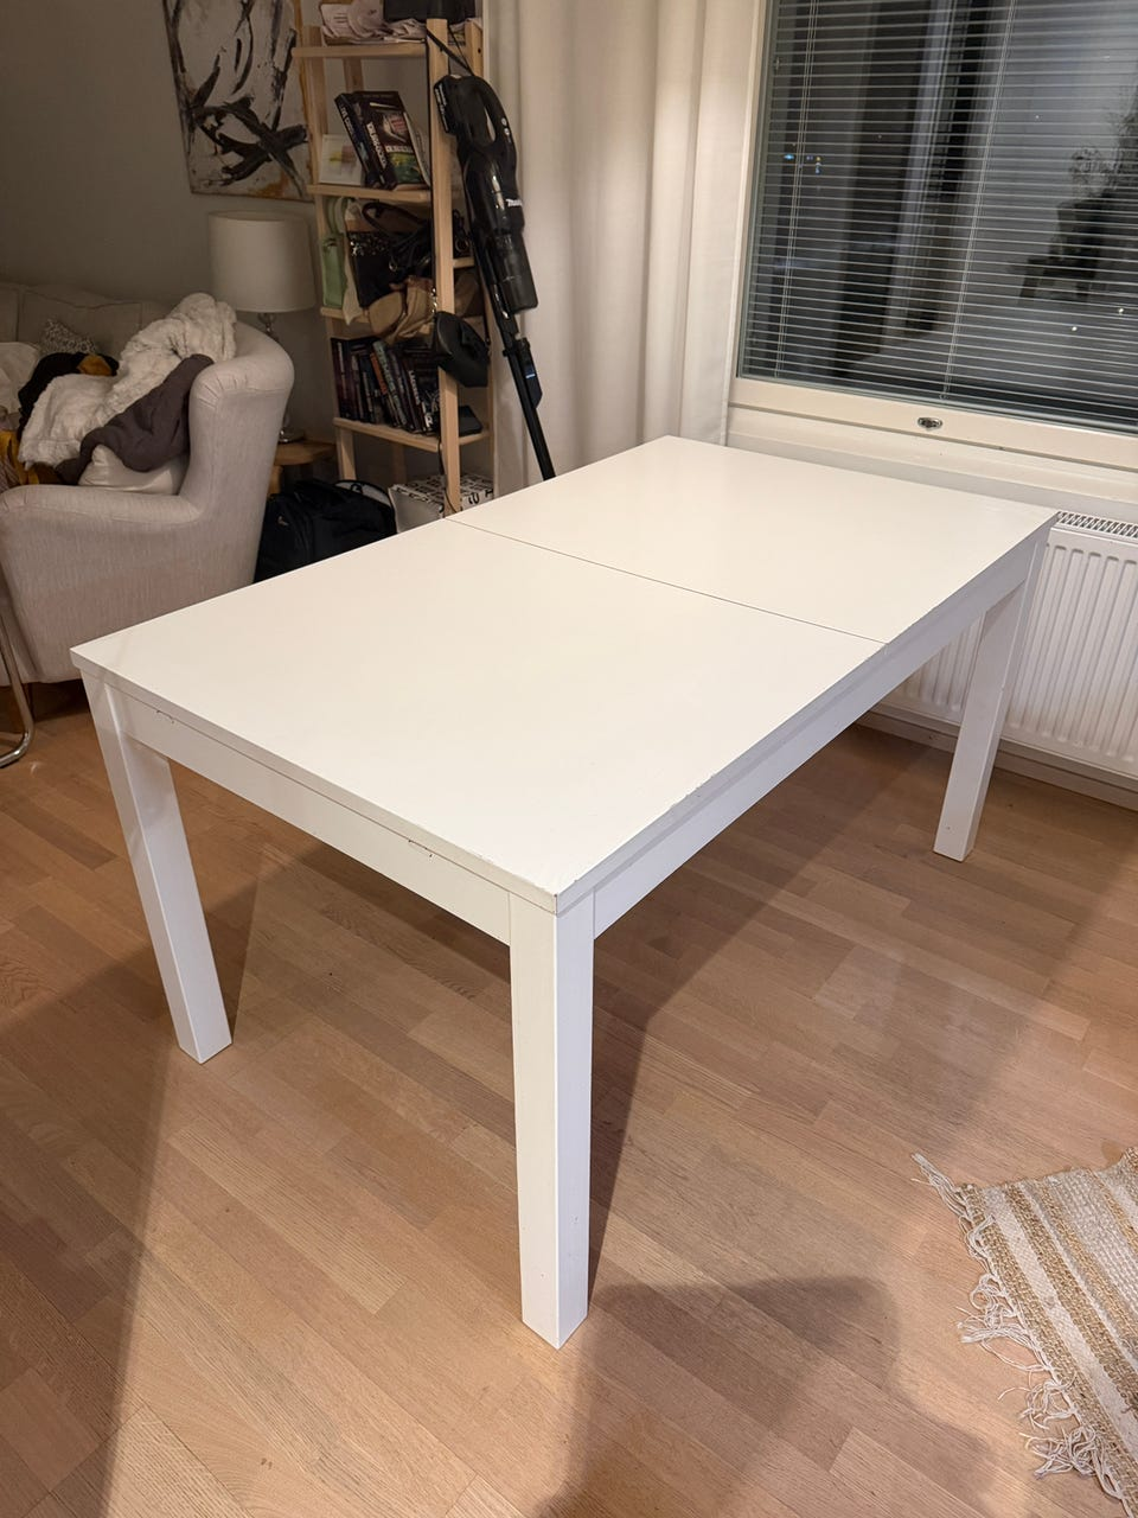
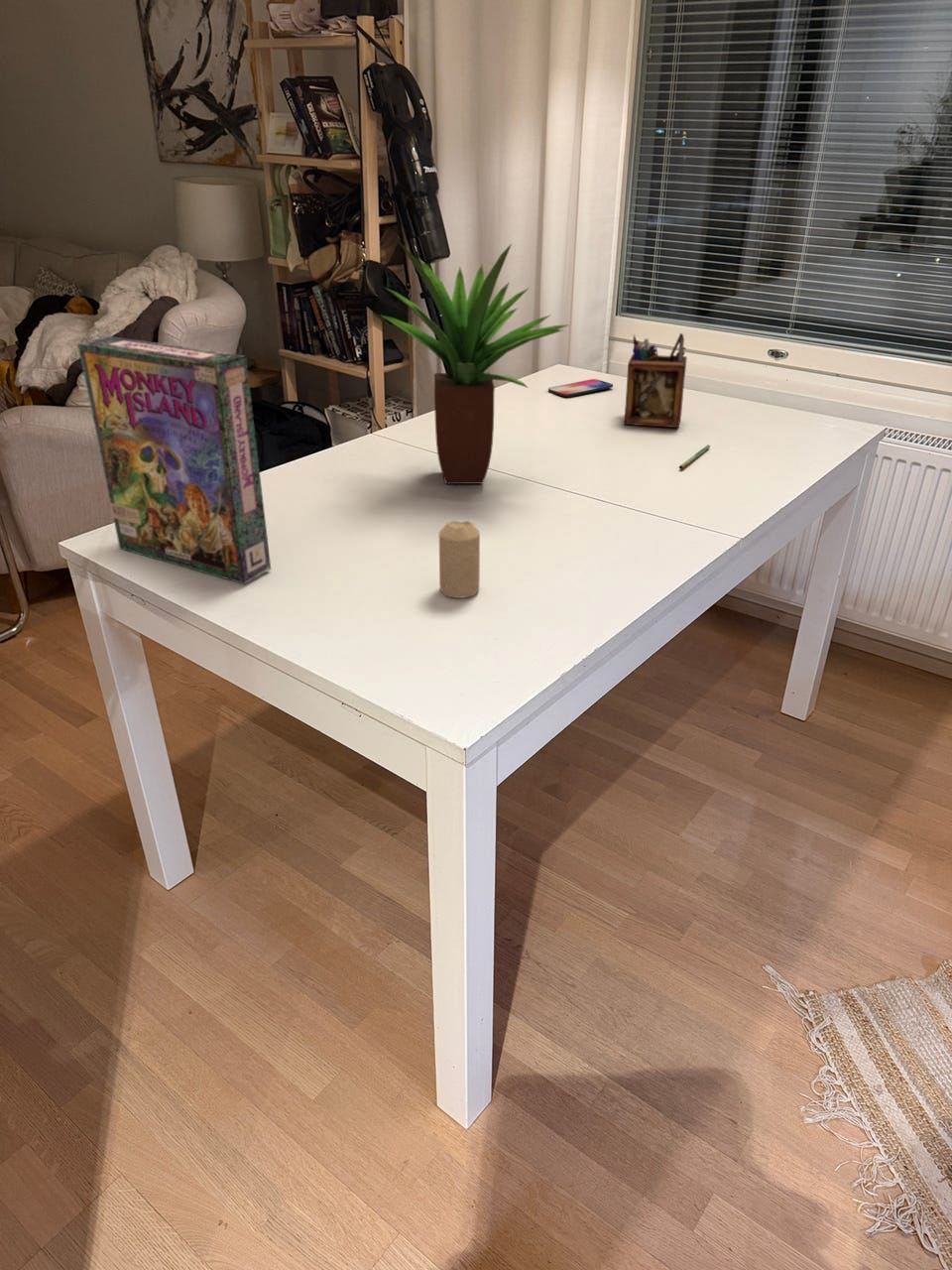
+ game box [76,335,272,585]
+ candle [438,520,481,599]
+ potted plant [380,241,569,485]
+ desk organizer [623,332,688,429]
+ smartphone [547,378,614,398]
+ pen [678,444,711,470]
